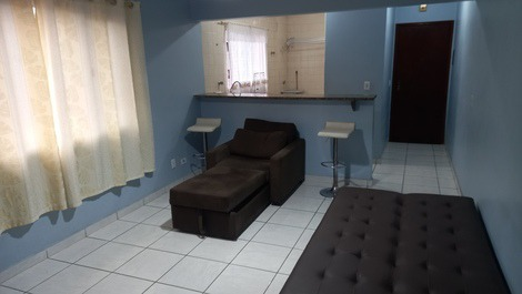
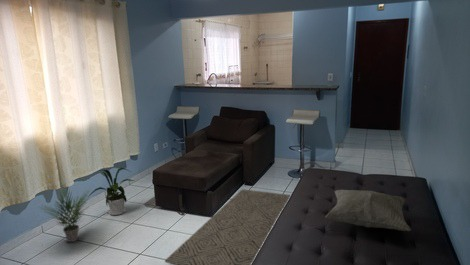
+ house plant [87,167,135,216]
+ rug [164,188,291,265]
+ potted plant [38,186,91,243]
+ decorative pillow [324,189,412,232]
